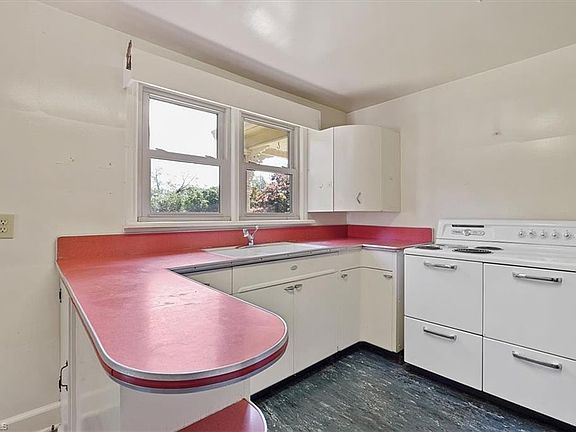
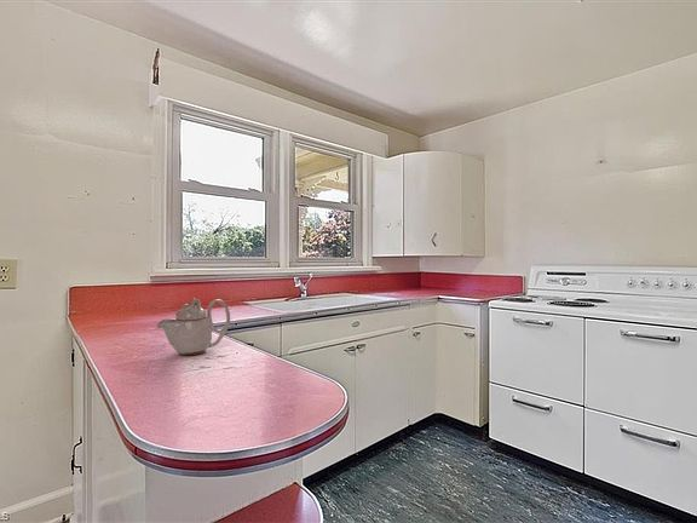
+ teapot [156,297,231,356]
